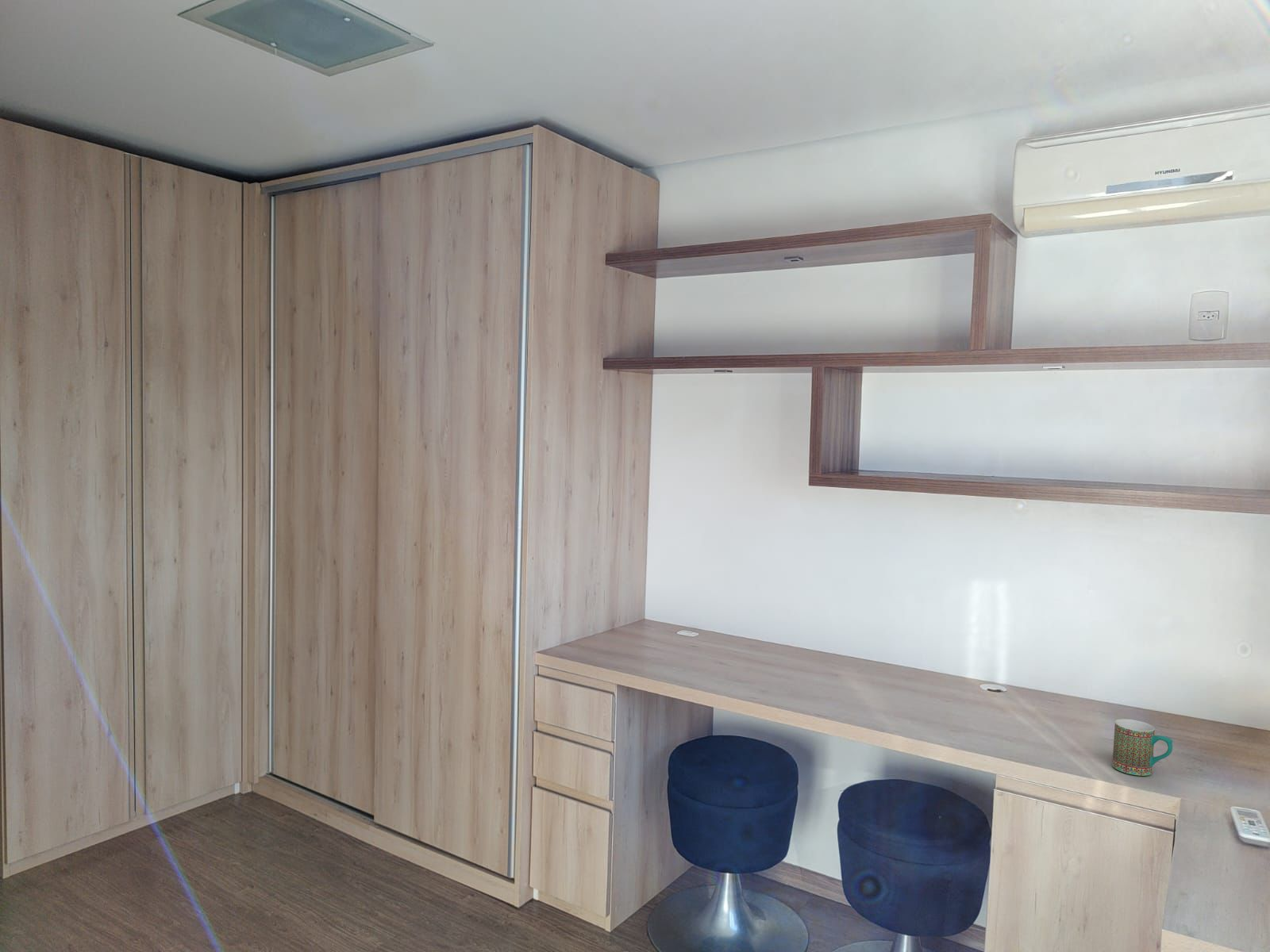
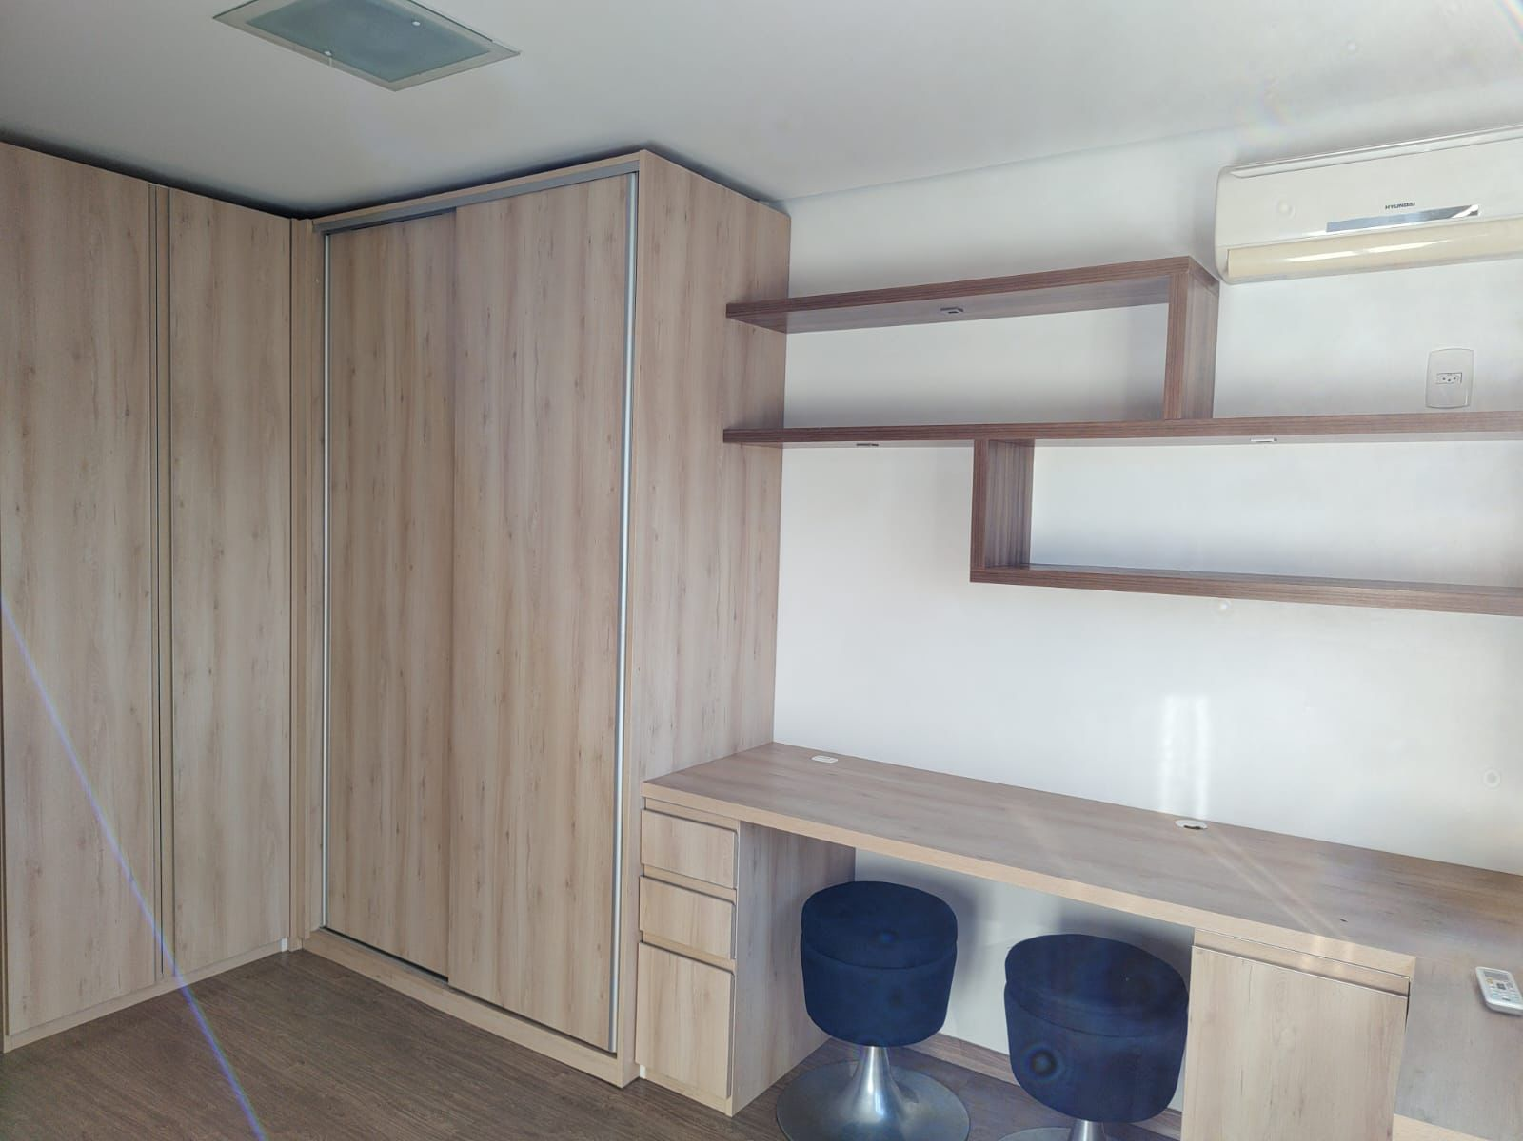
- mug [1111,719,1173,777]
